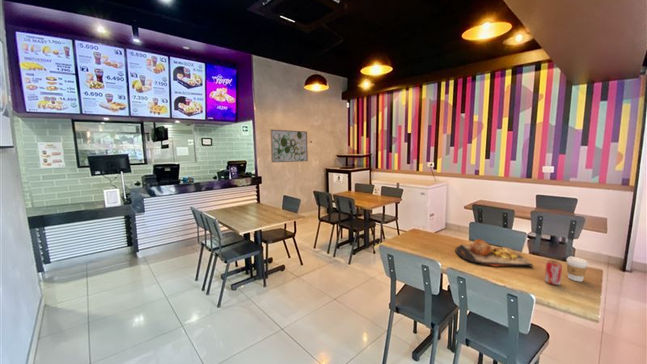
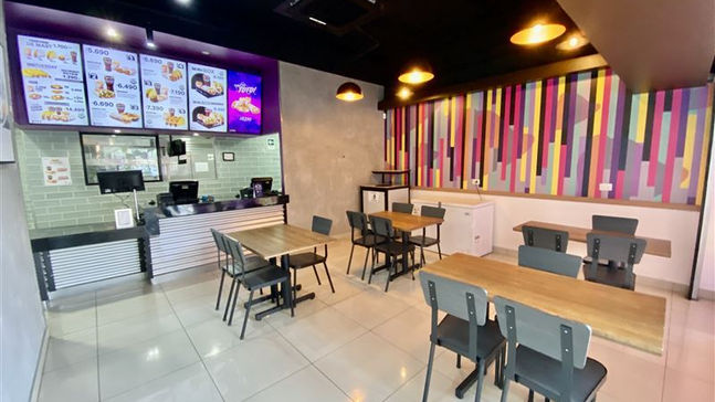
- wall art [269,129,309,164]
- beverage can [544,259,563,286]
- coffee cup [566,256,589,282]
- food tray [454,238,534,267]
